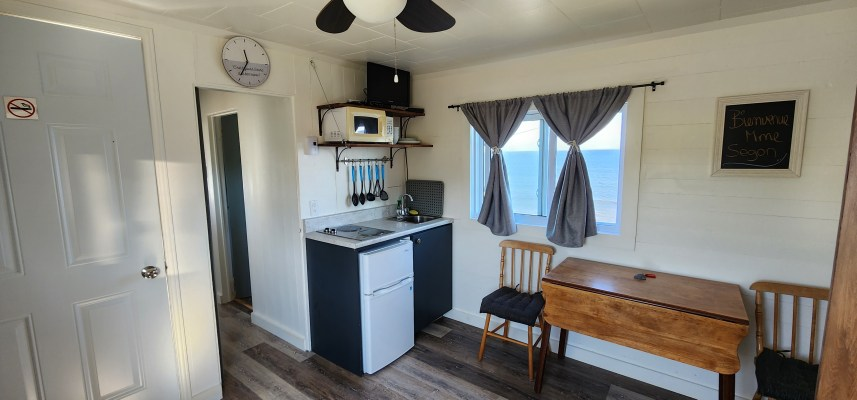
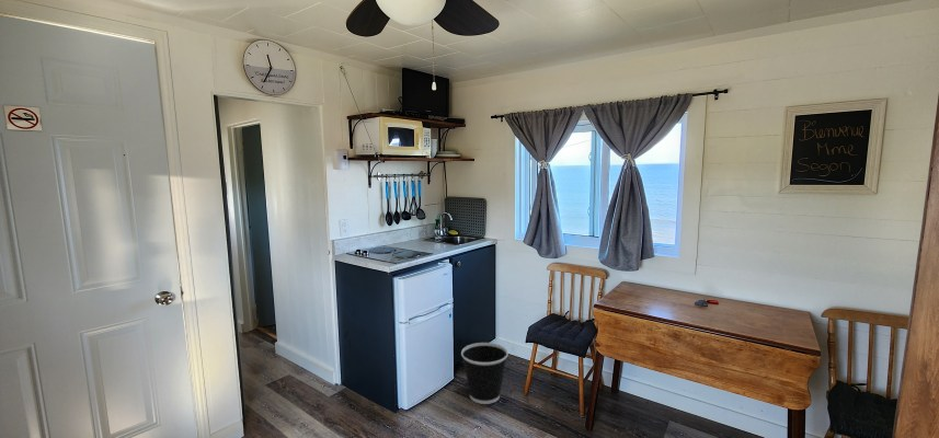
+ wastebasket [460,342,509,405]
